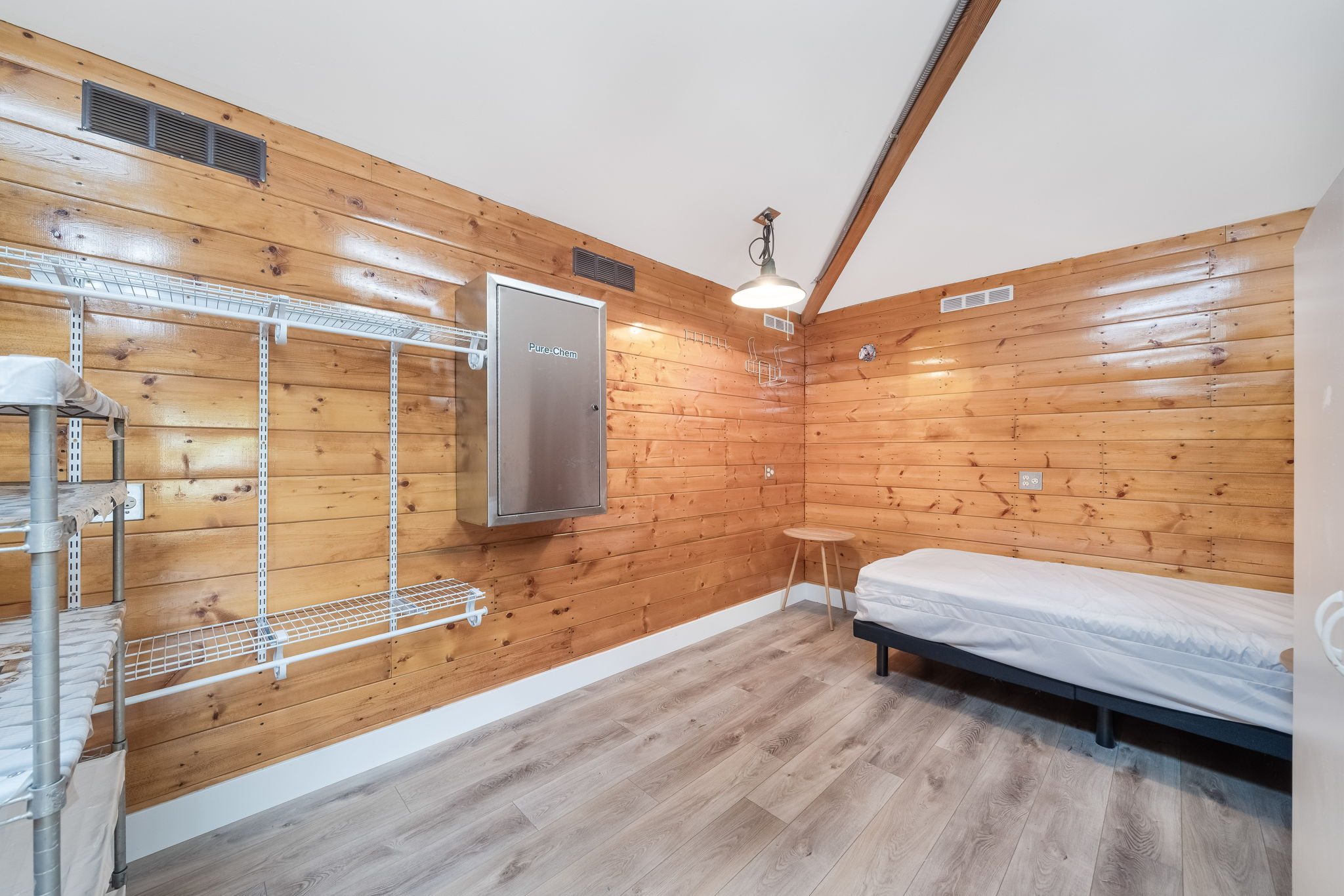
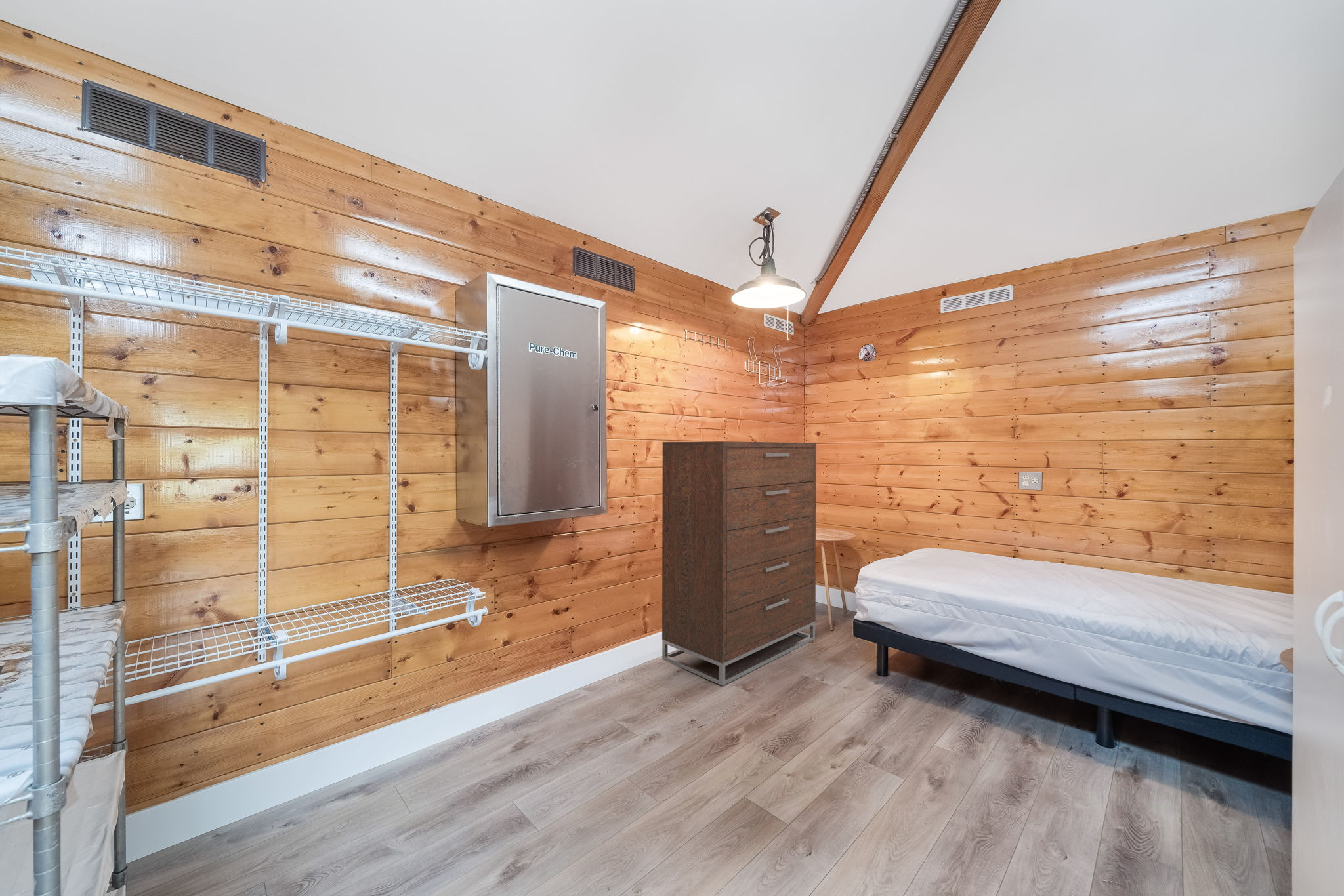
+ dresser [662,441,817,686]
